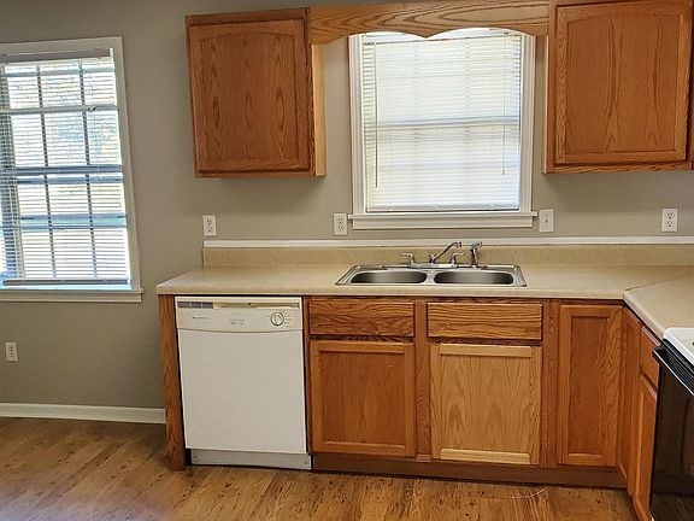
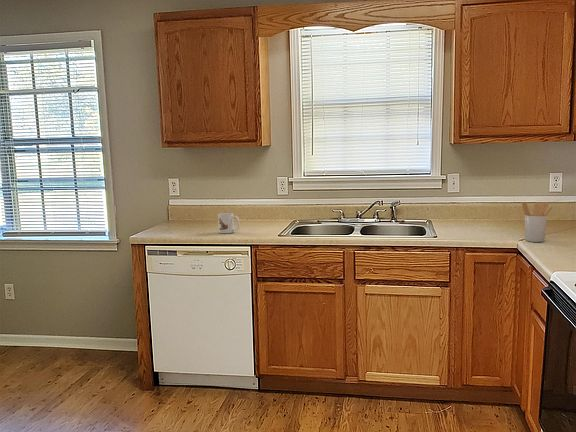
+ mug [217,212,241,234]
+ utensil holder [521,201,553,243]
